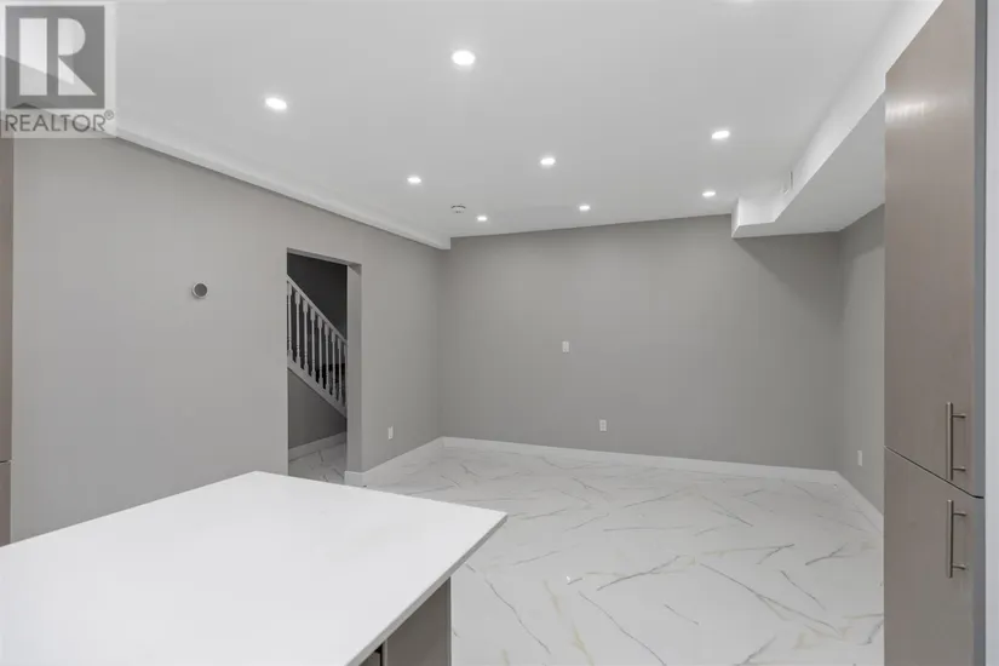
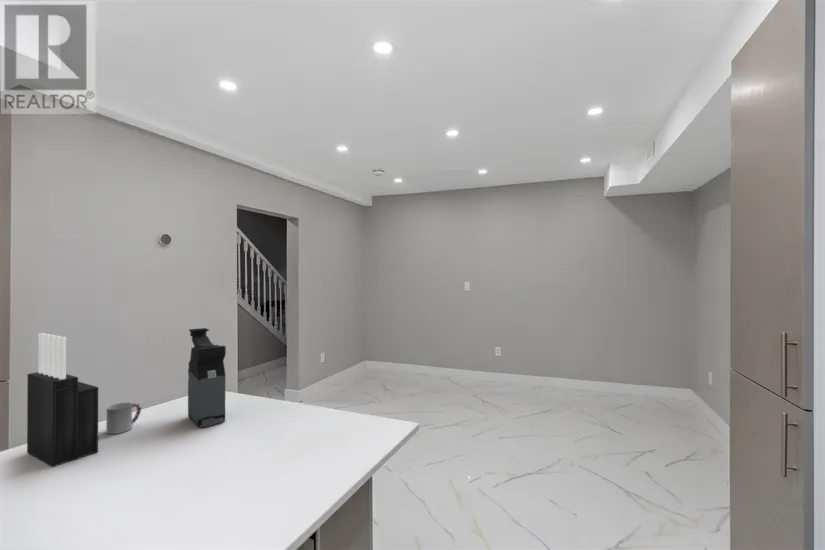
+ knife block [26,332,99,468]
+ cup [105,402,142,435]
+ coffee maker [187,327,227,428]
